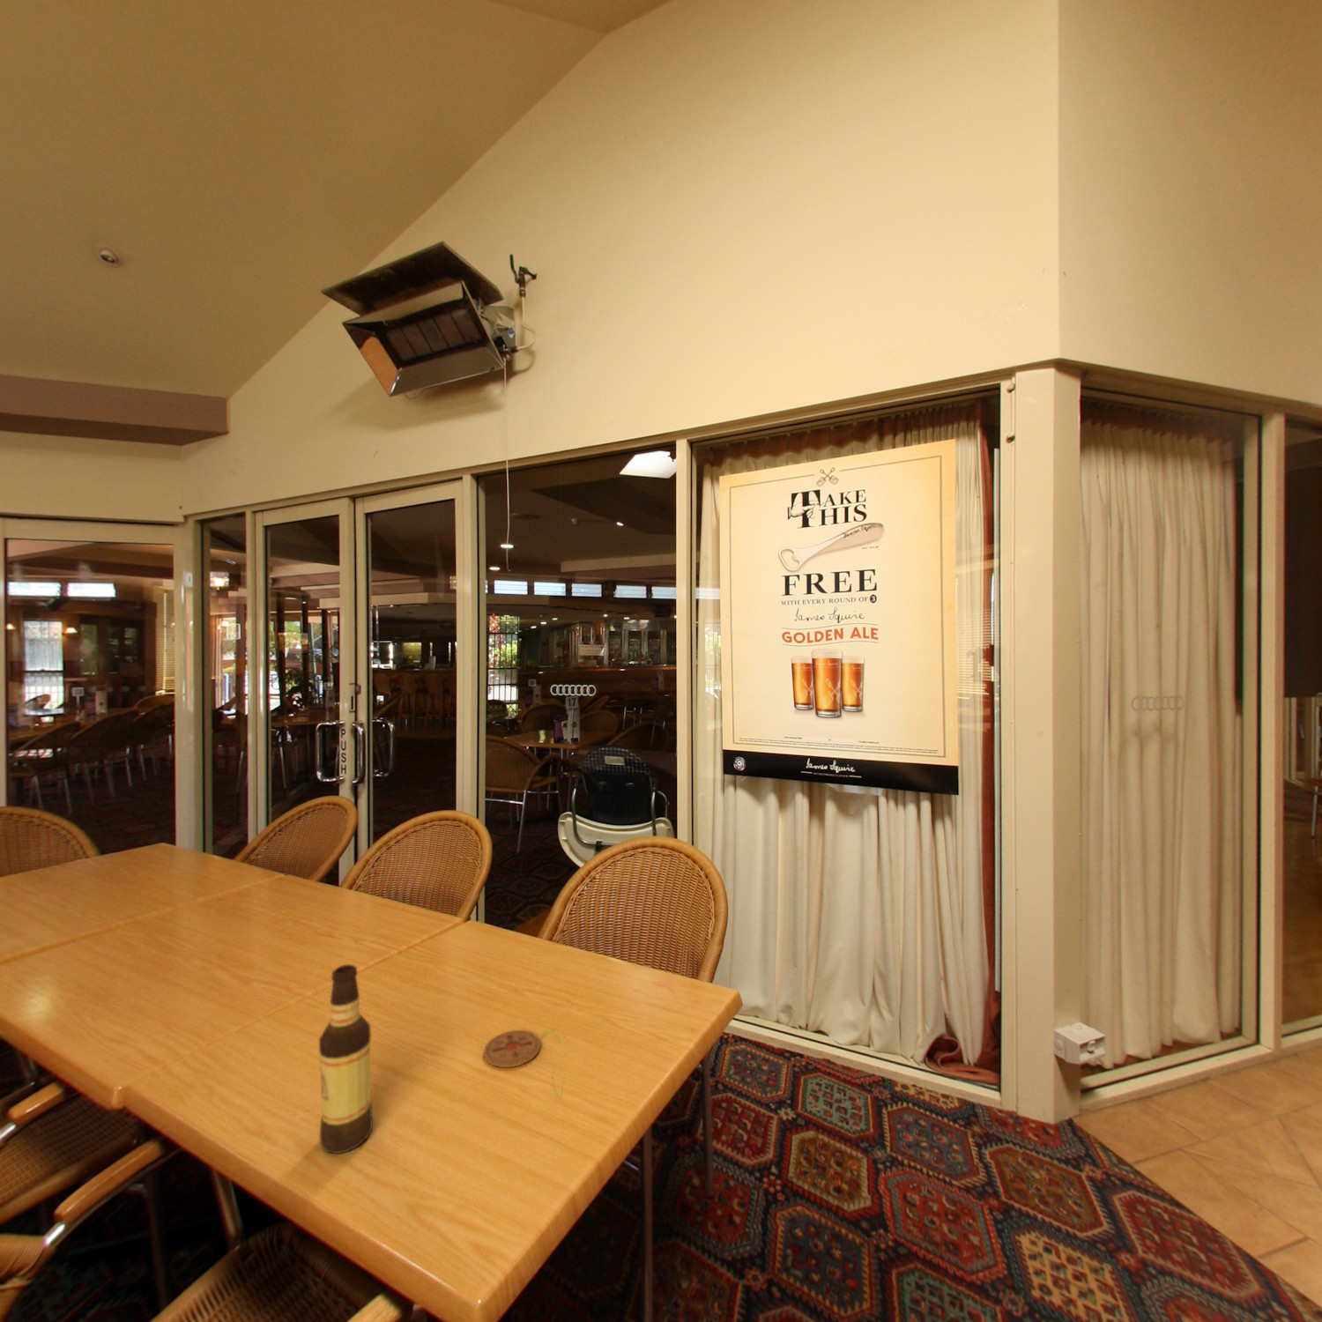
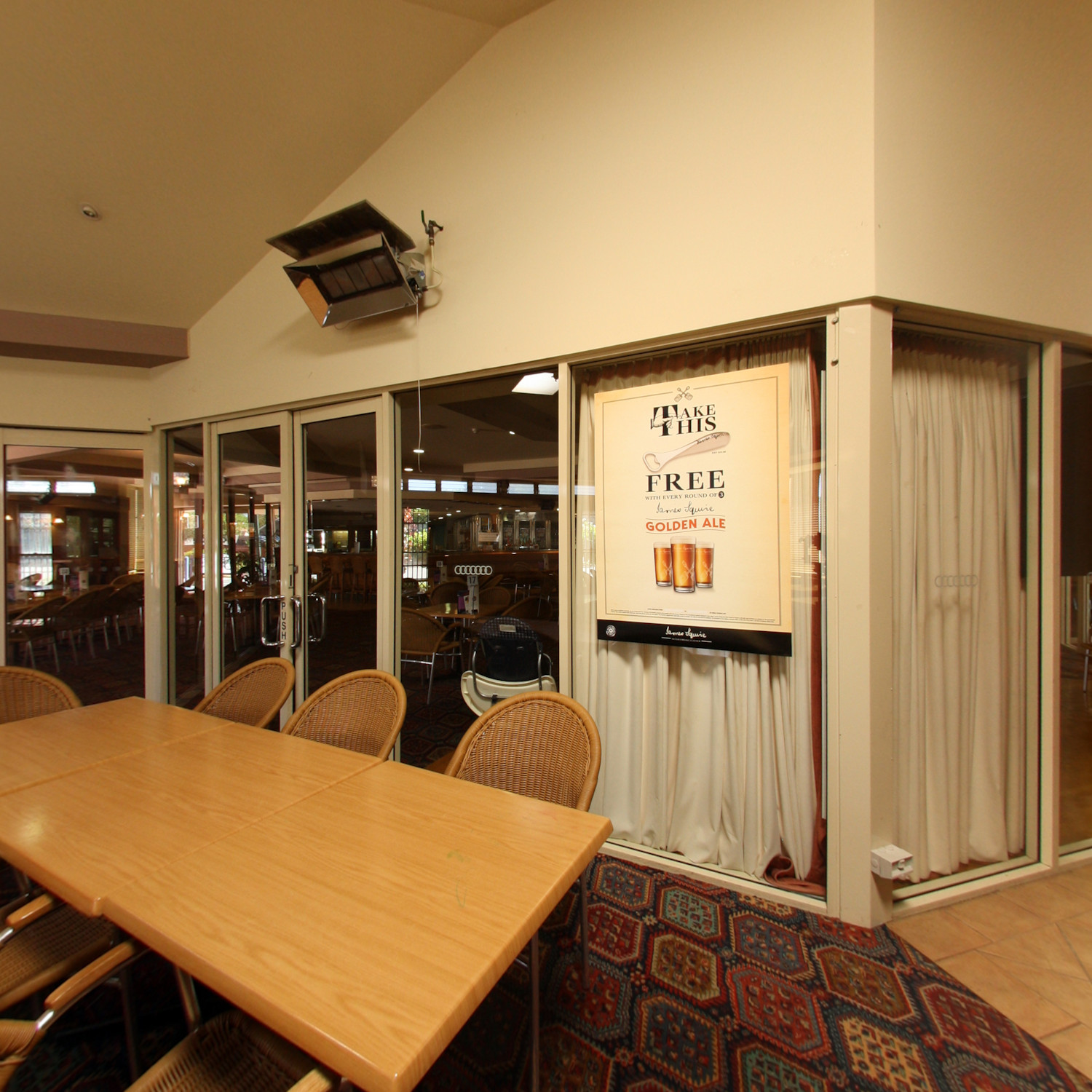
- coaster [483,1029,541,1068]
- bottle [318,964,374,1155]
